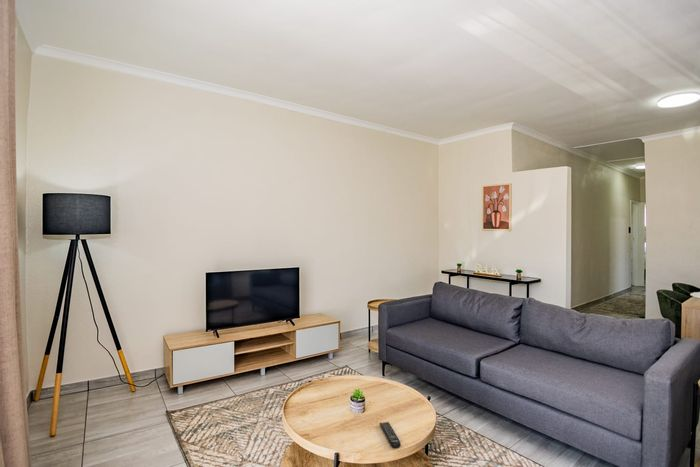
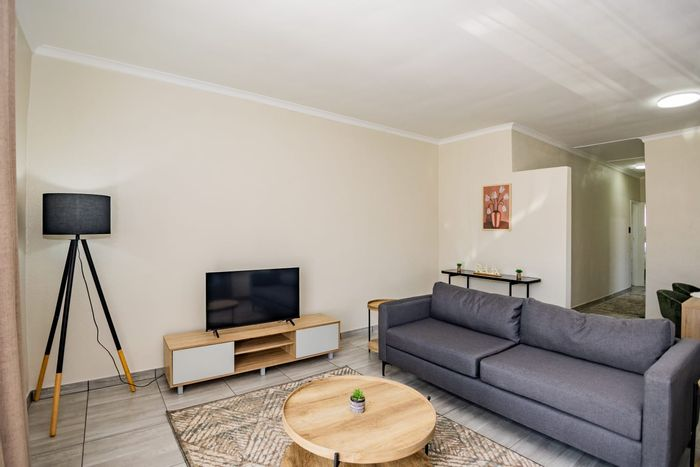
- remote control [378,421,402,449]
